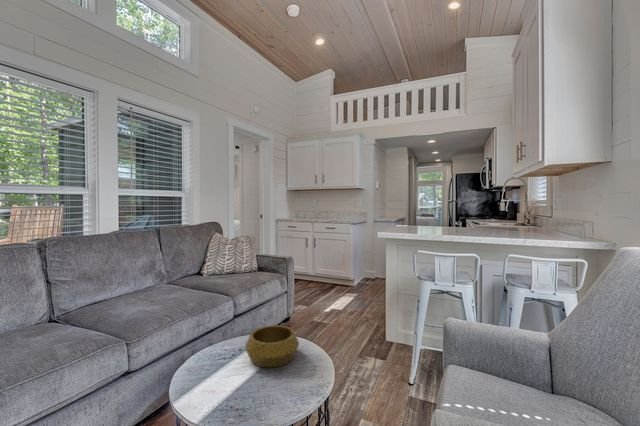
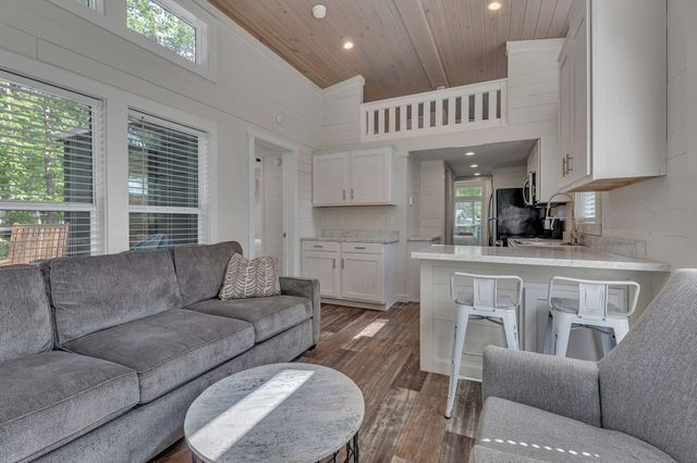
- decorative bowl [244,324,300,368]
